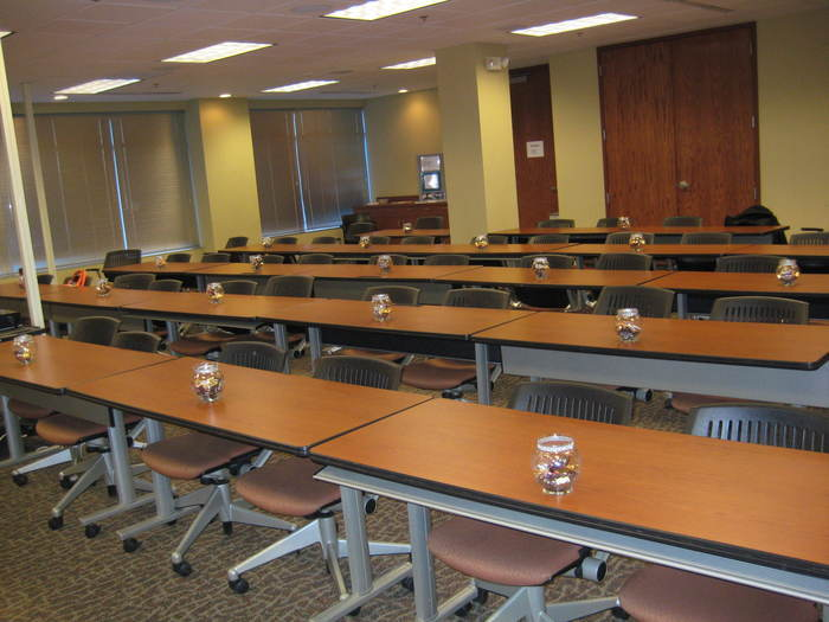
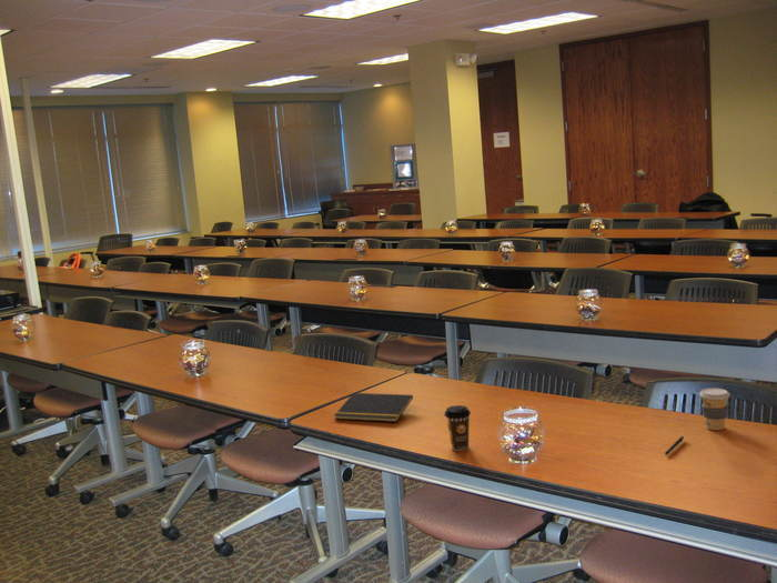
+ coffee cup [443,404,472,452]
+ coffee cup [698,388,730,431]
+ notepad [333,392,414,423]
+ pen [664,435,685,455]
